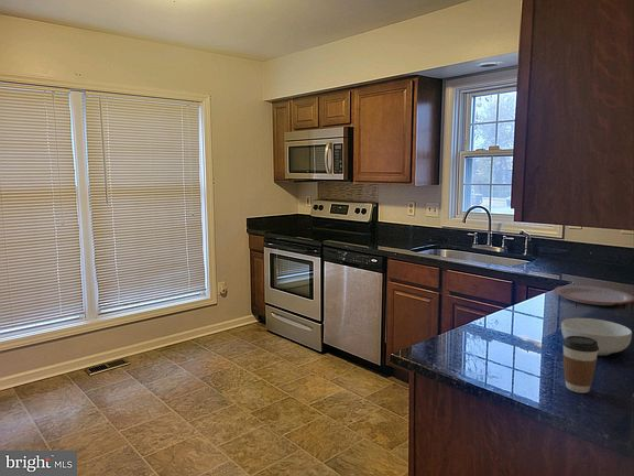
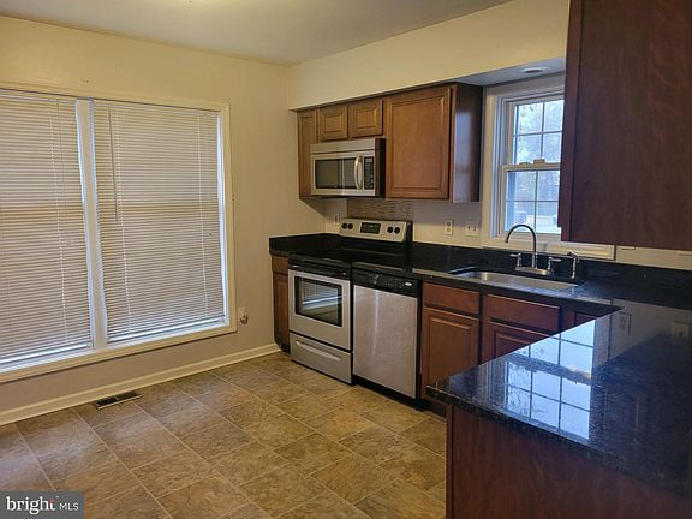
- plate [554,284,634,306]
- cereal bowl [560,317,633,357]
- coffee cup [561,336,599,394]
